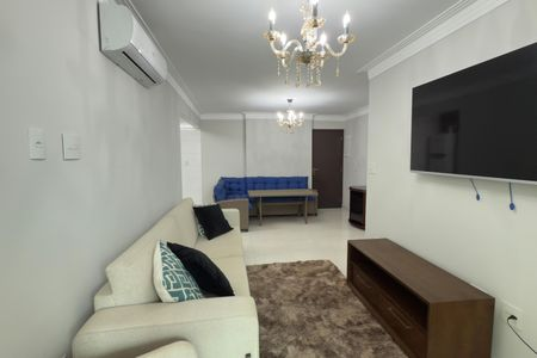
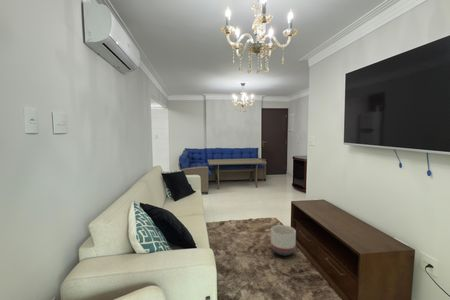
+ planter [270,224,297,257]
